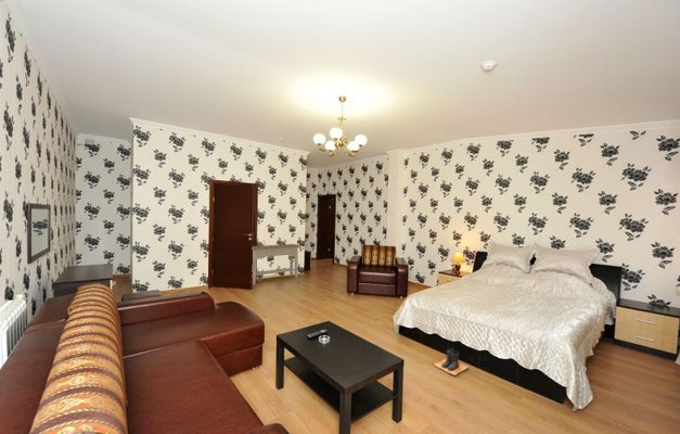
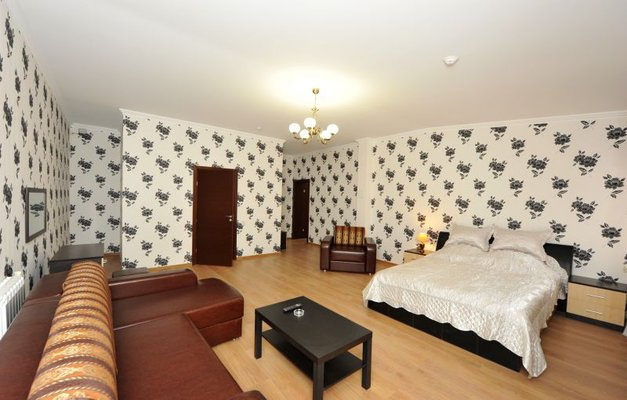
- boots [433,347,470,376]
- console table [252,243,301,286]
